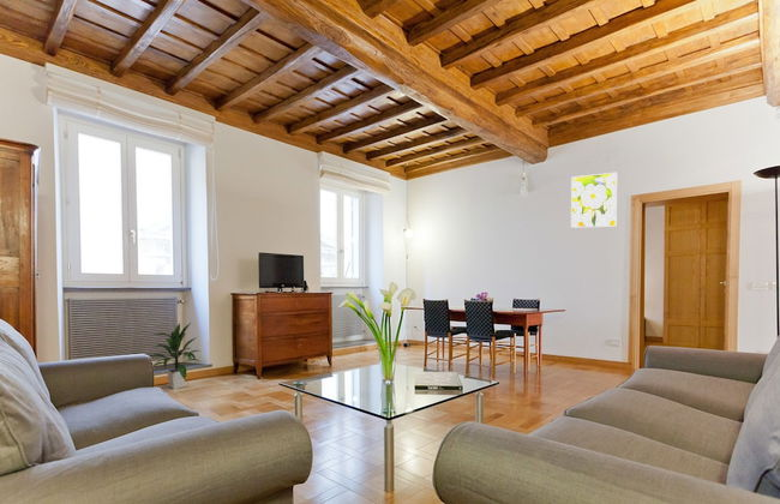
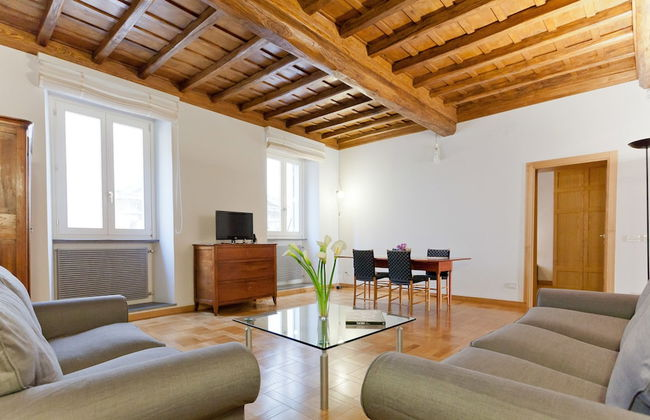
- indoor plant [149,320,200,390]
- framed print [570,172,618,229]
